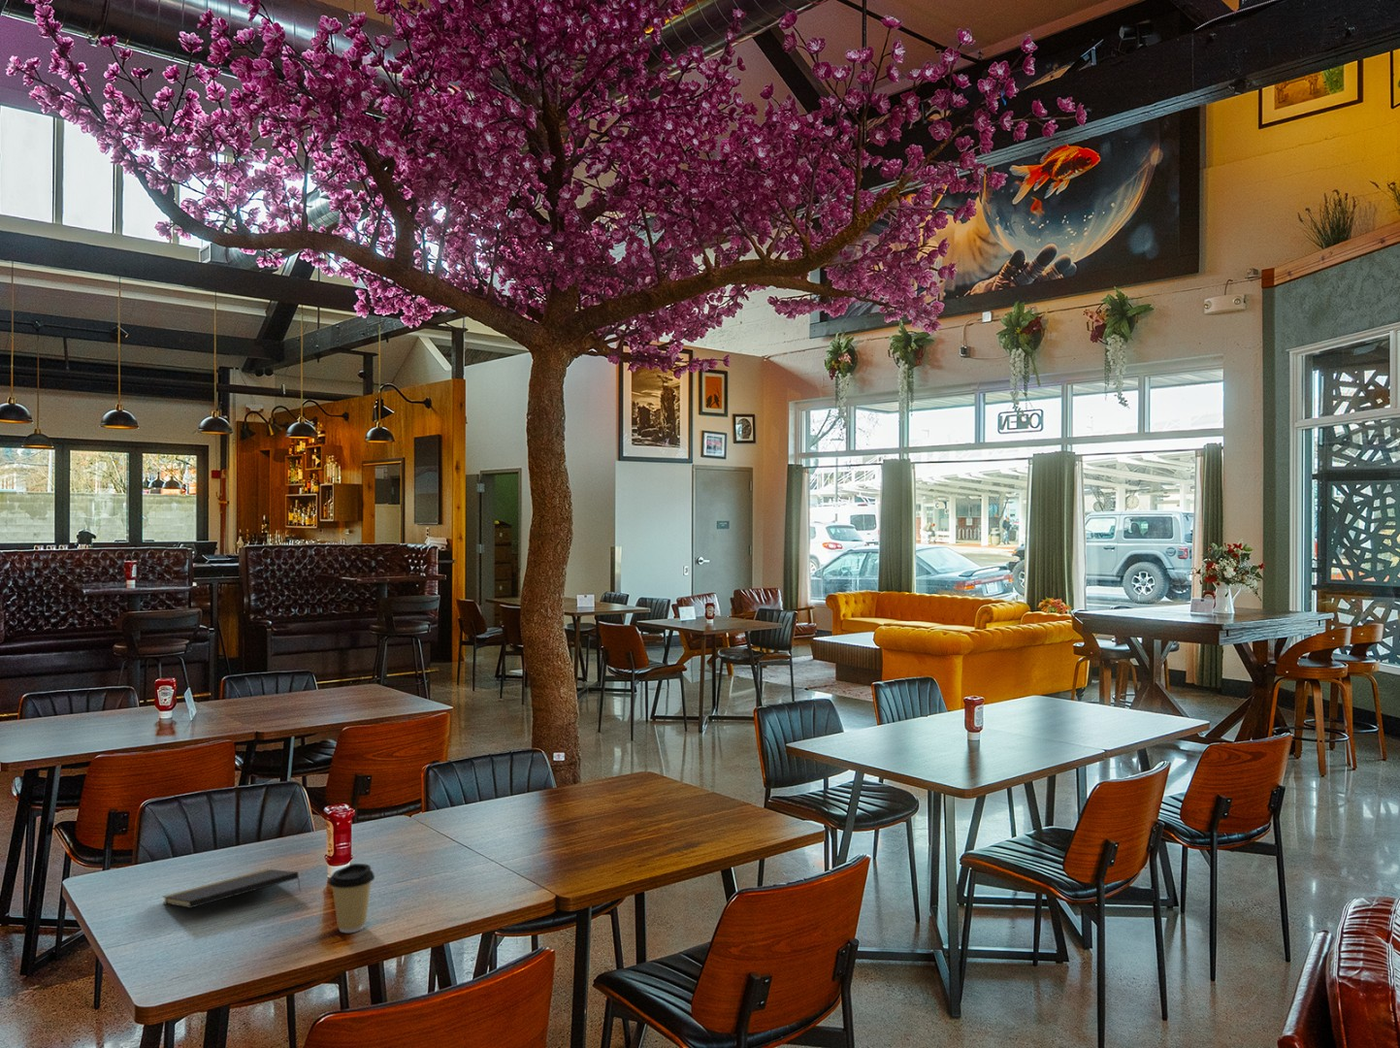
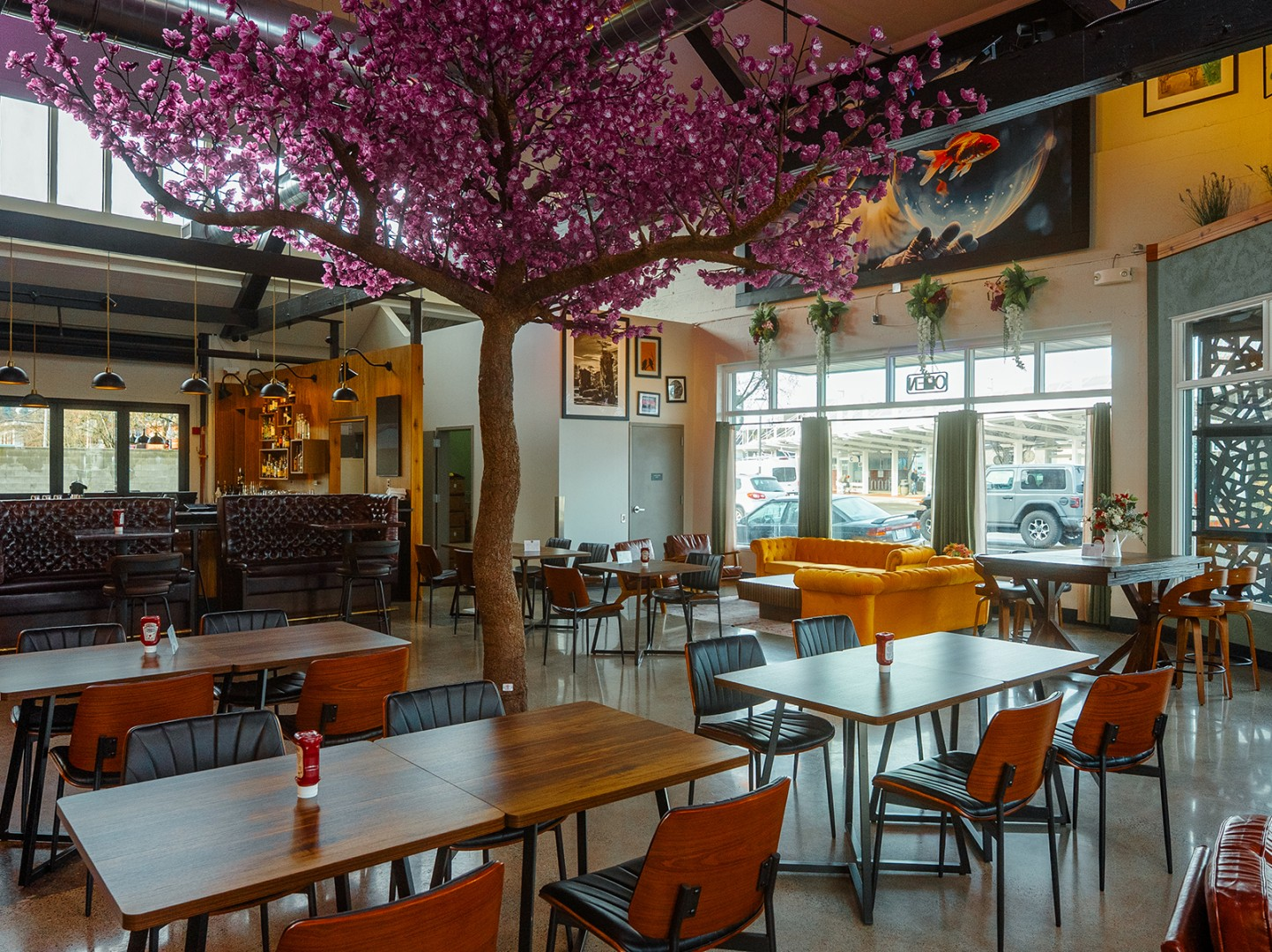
- notepad [162,869,302,909]
- coffee cup [328,863,375,934]
